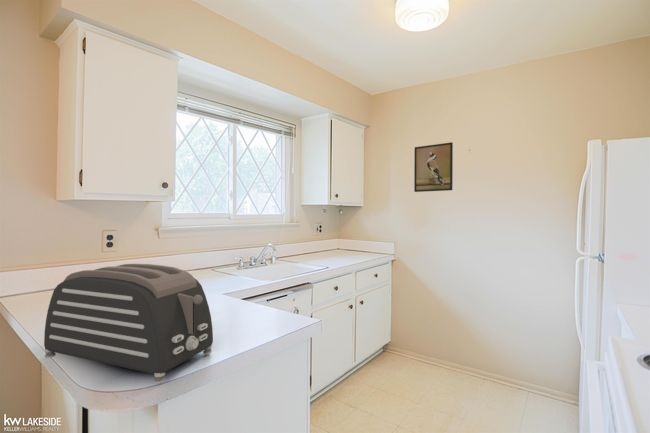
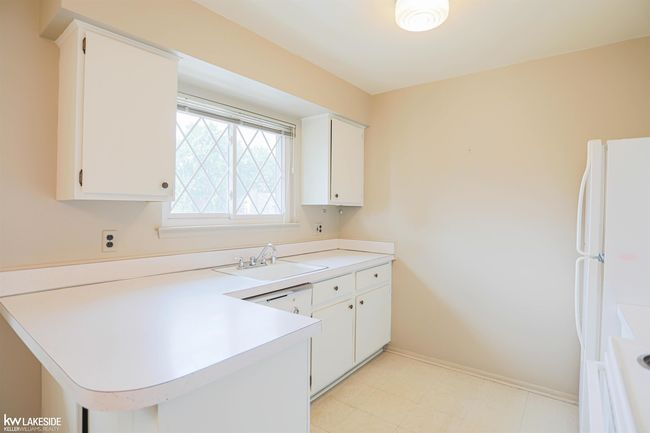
- toaster [43,263,214,384]
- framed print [413,141,454,193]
